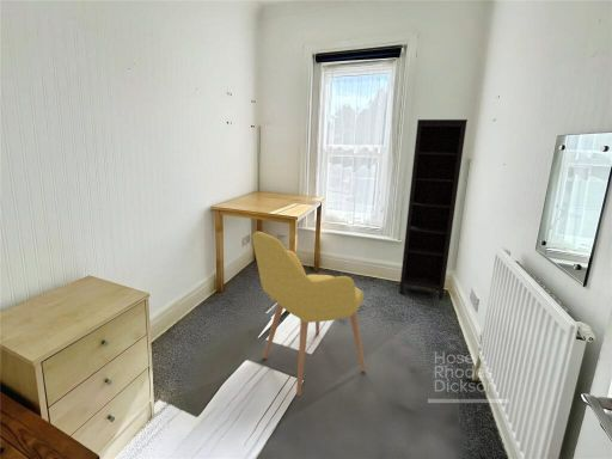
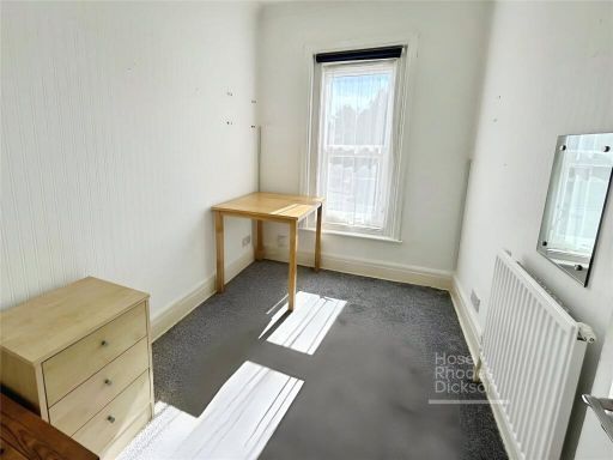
- bookcase [398,118,469,300]
- chair [251,231,367,397]
